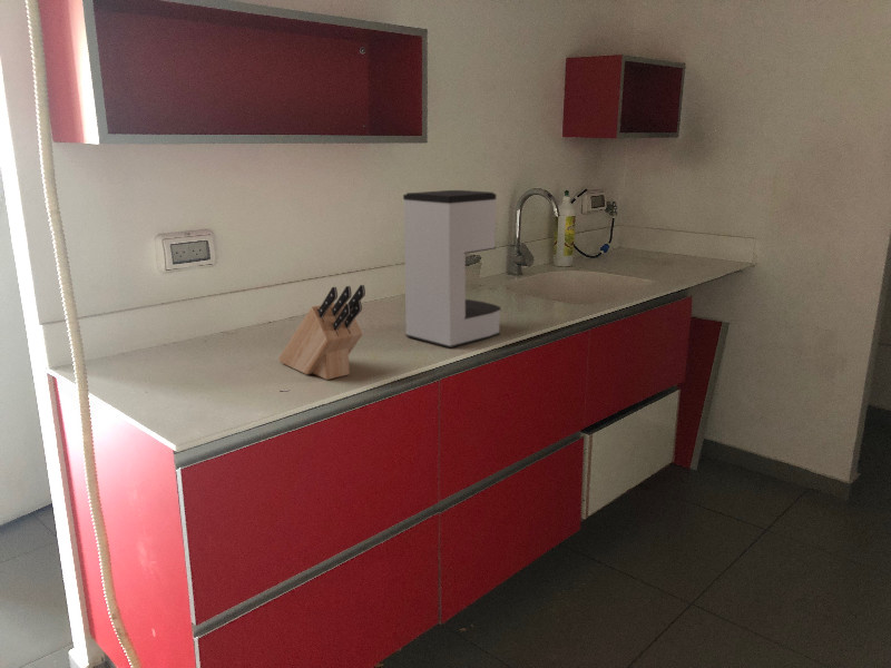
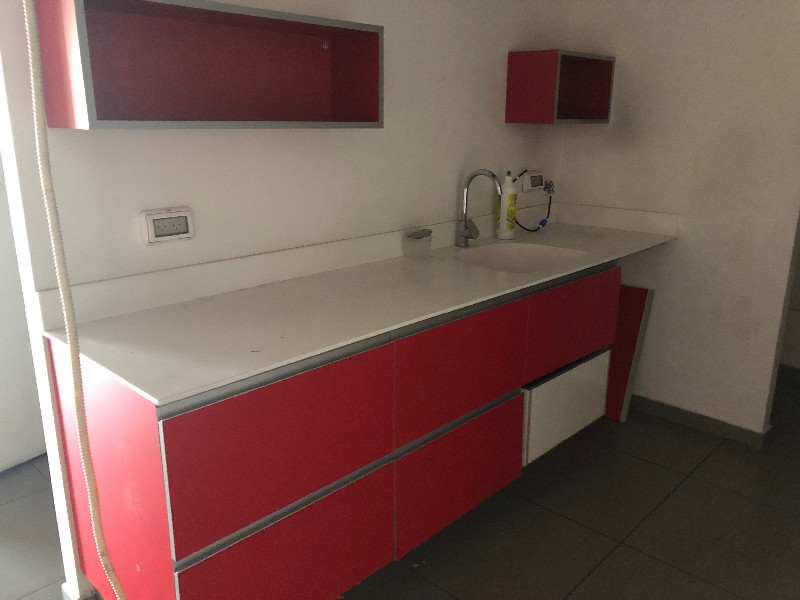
- knife block [277,284,366,381]
- coffee maker [402,189,501,350]
